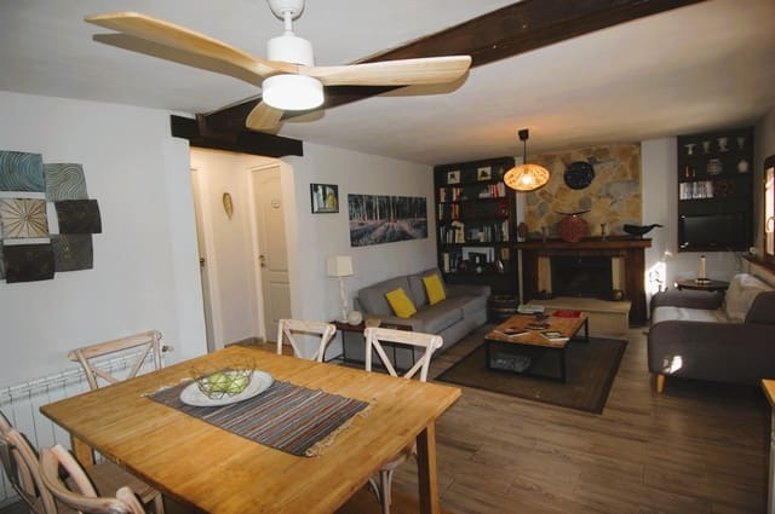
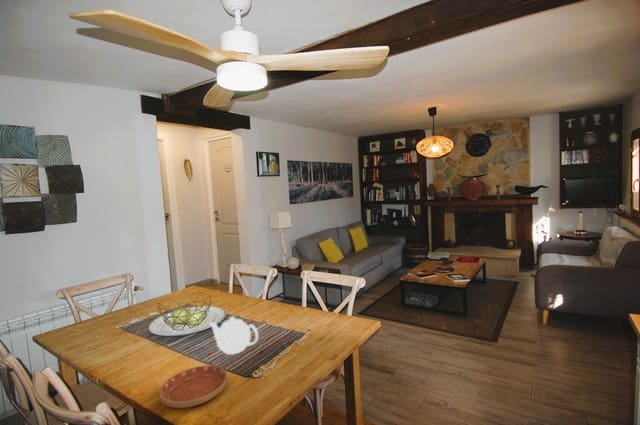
+ teapot [208,316,259,355]
+ saucer [159,365,228,409]
